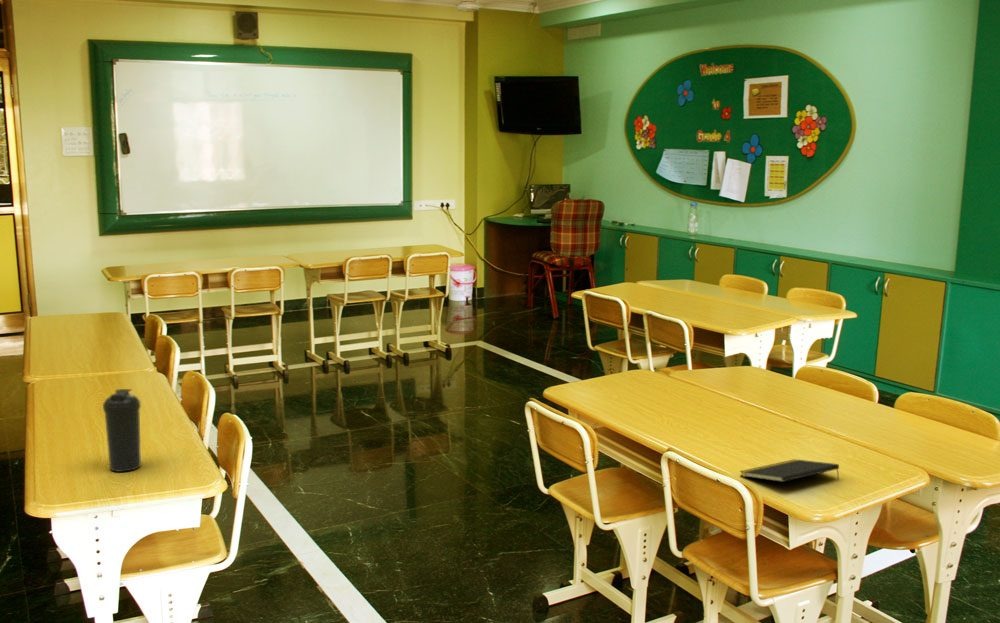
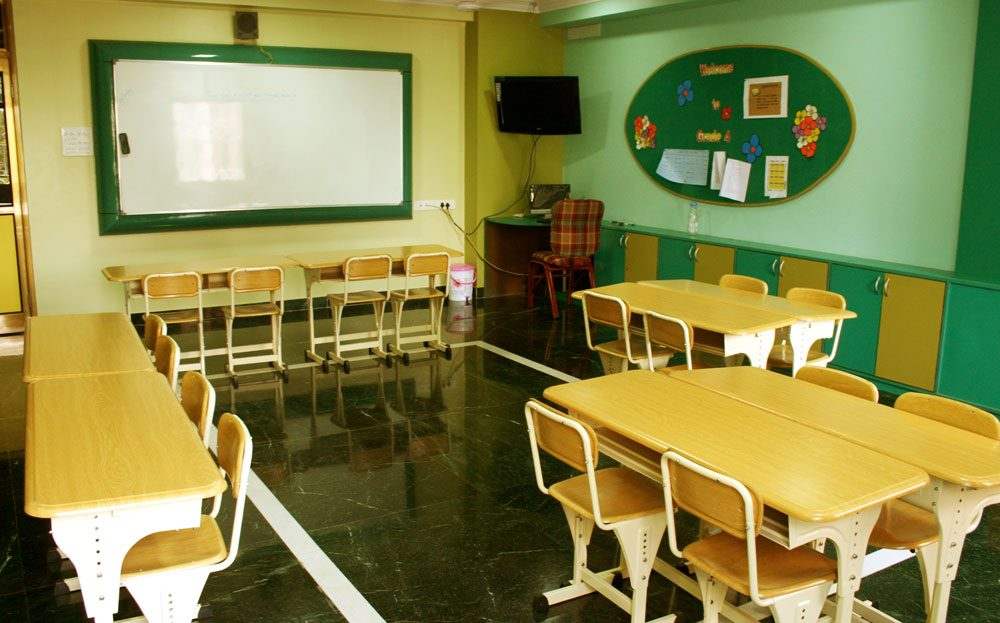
- notepad [739,458,840,483]
- water bottle [102,388,142,473]
